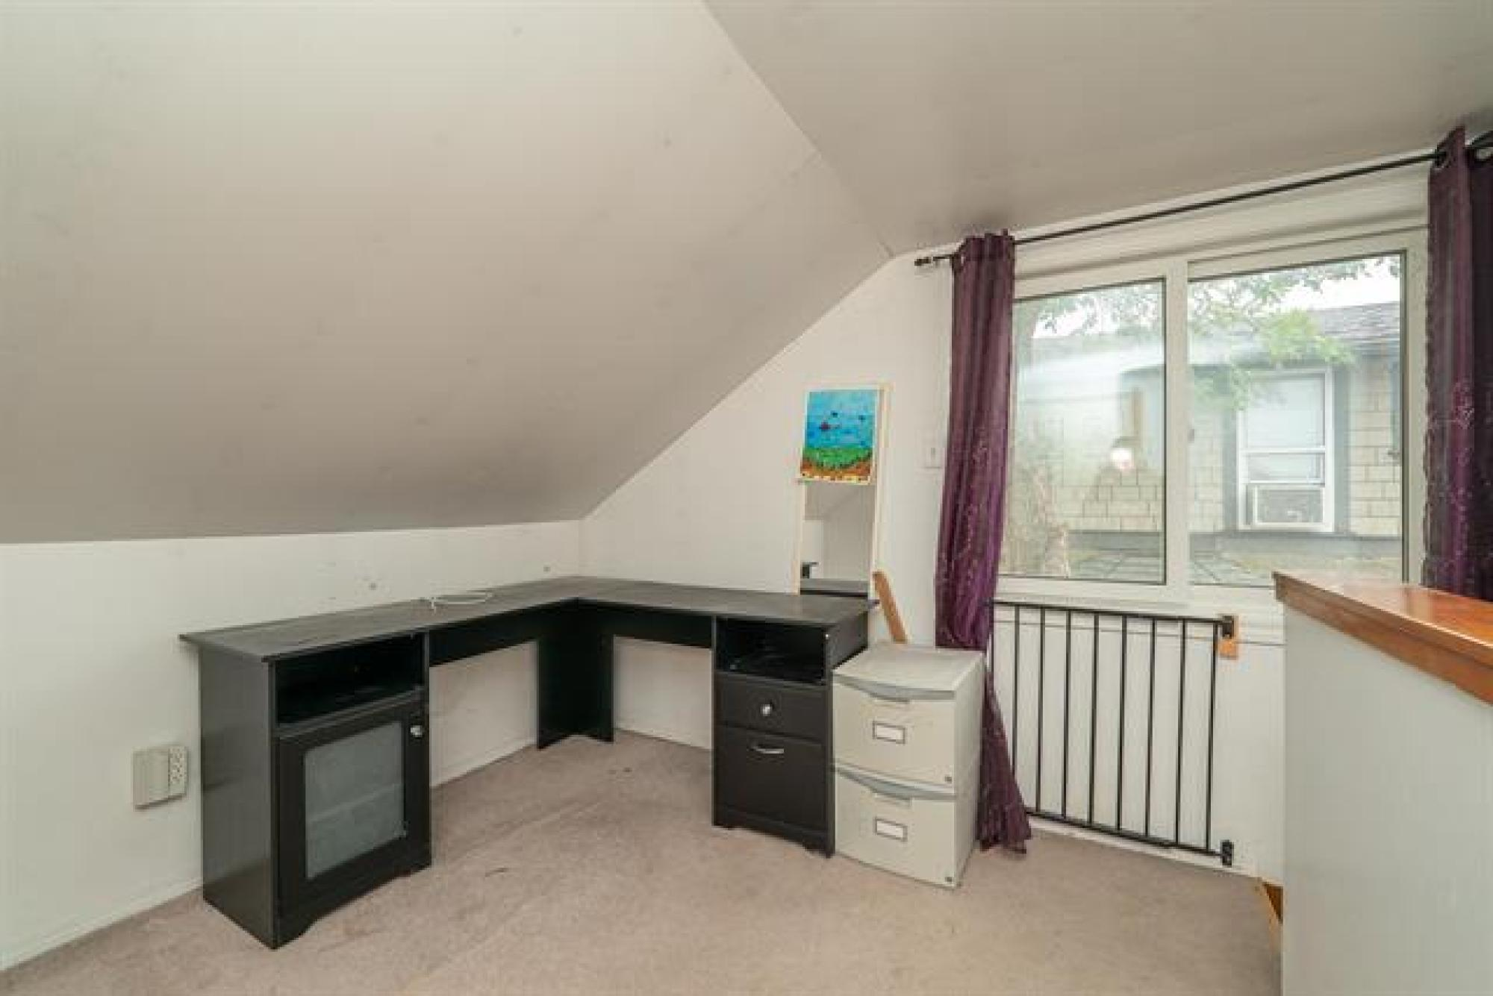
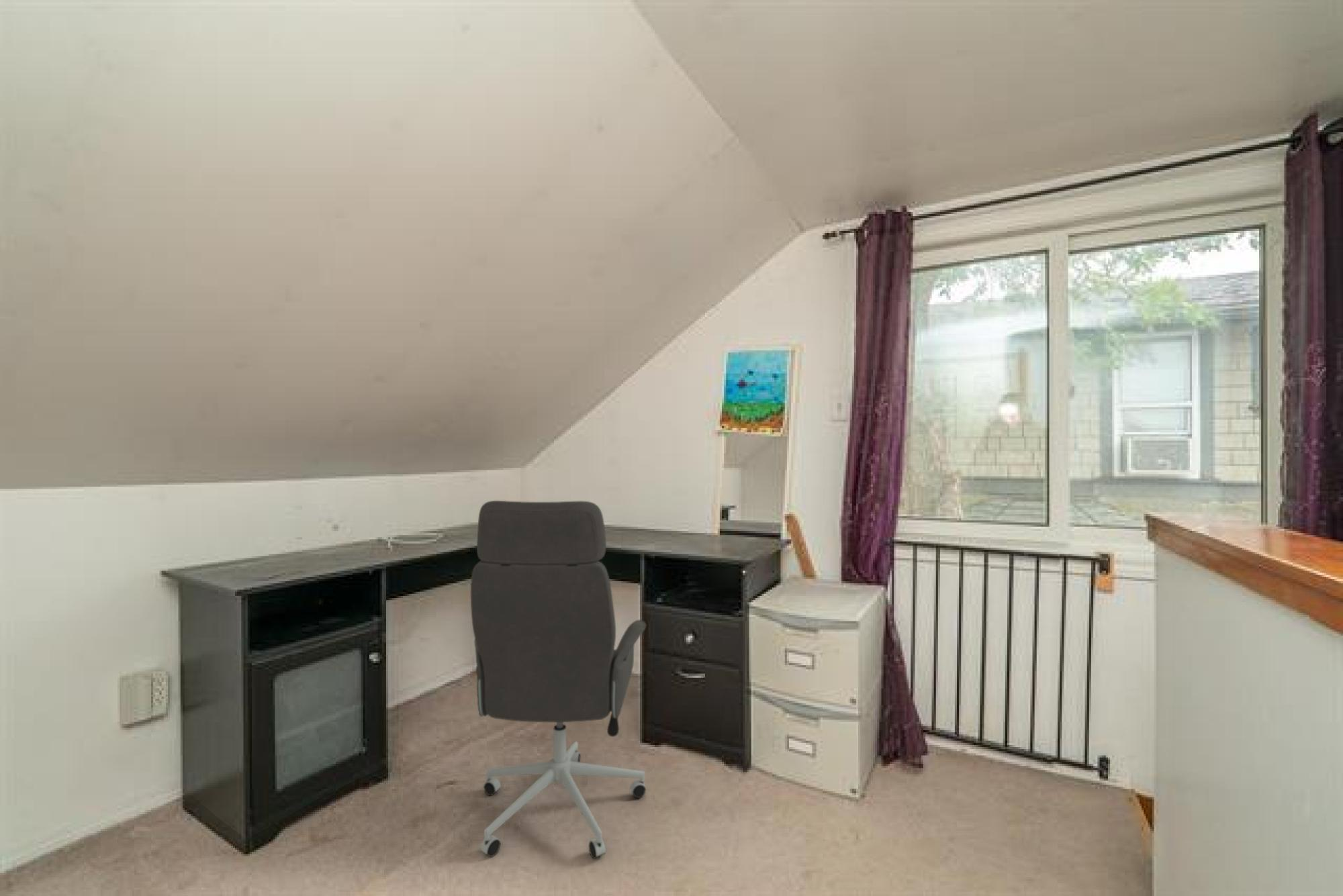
+ office chair [470,500,647,860]
